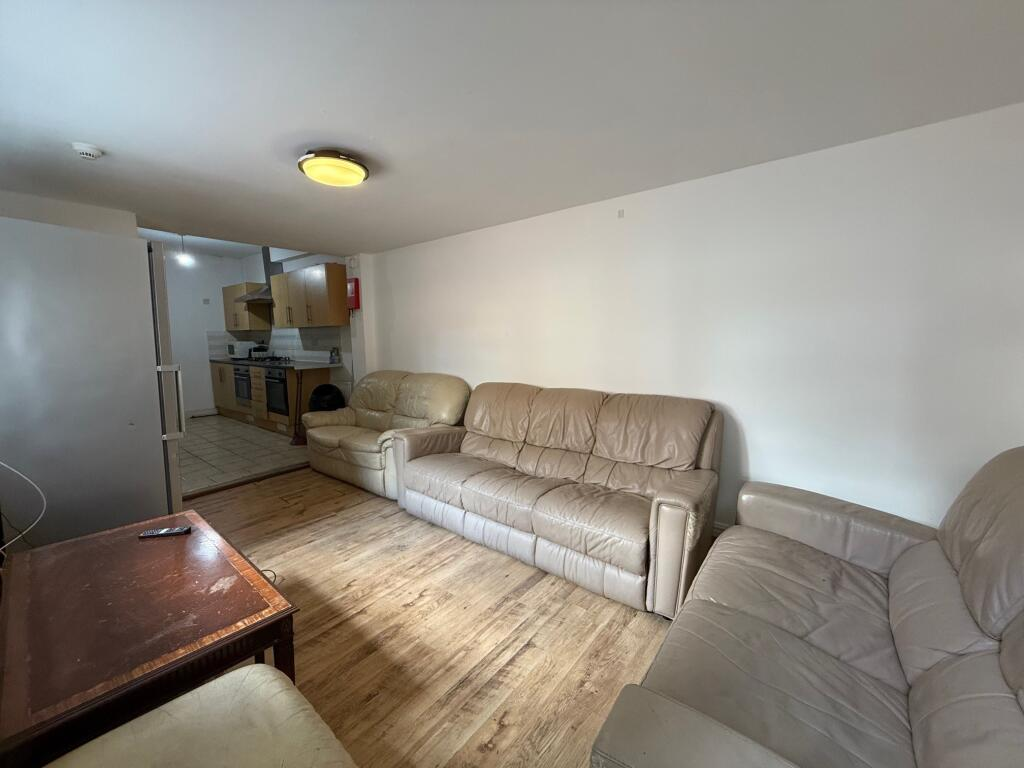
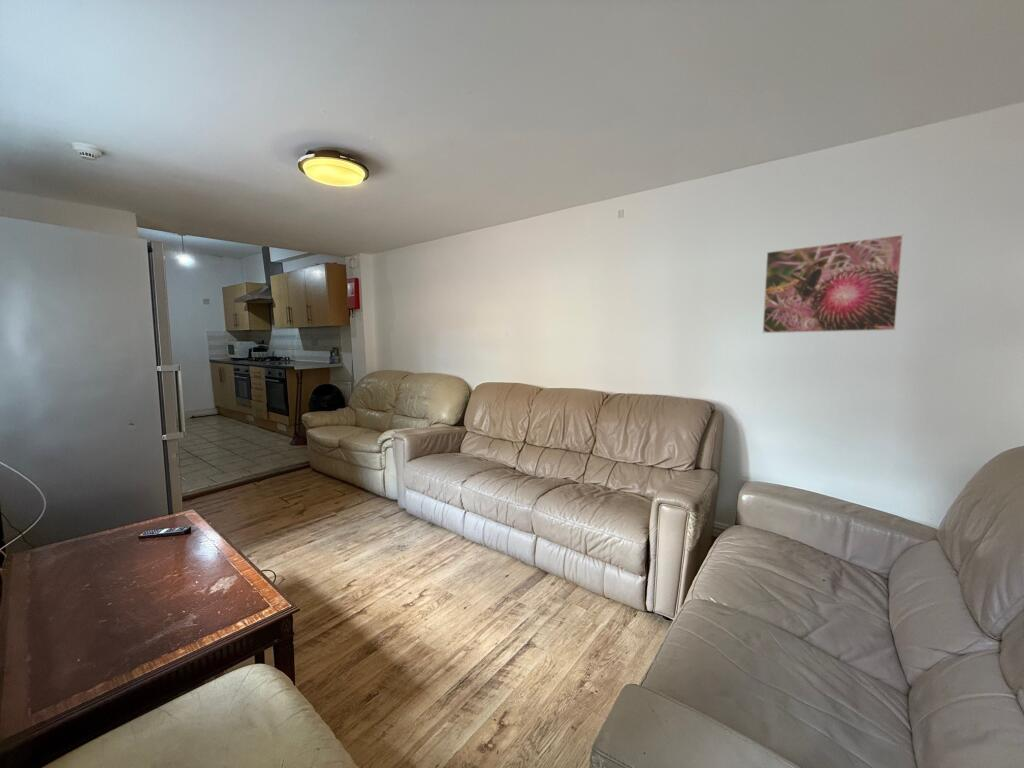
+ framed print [762,234,904,334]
